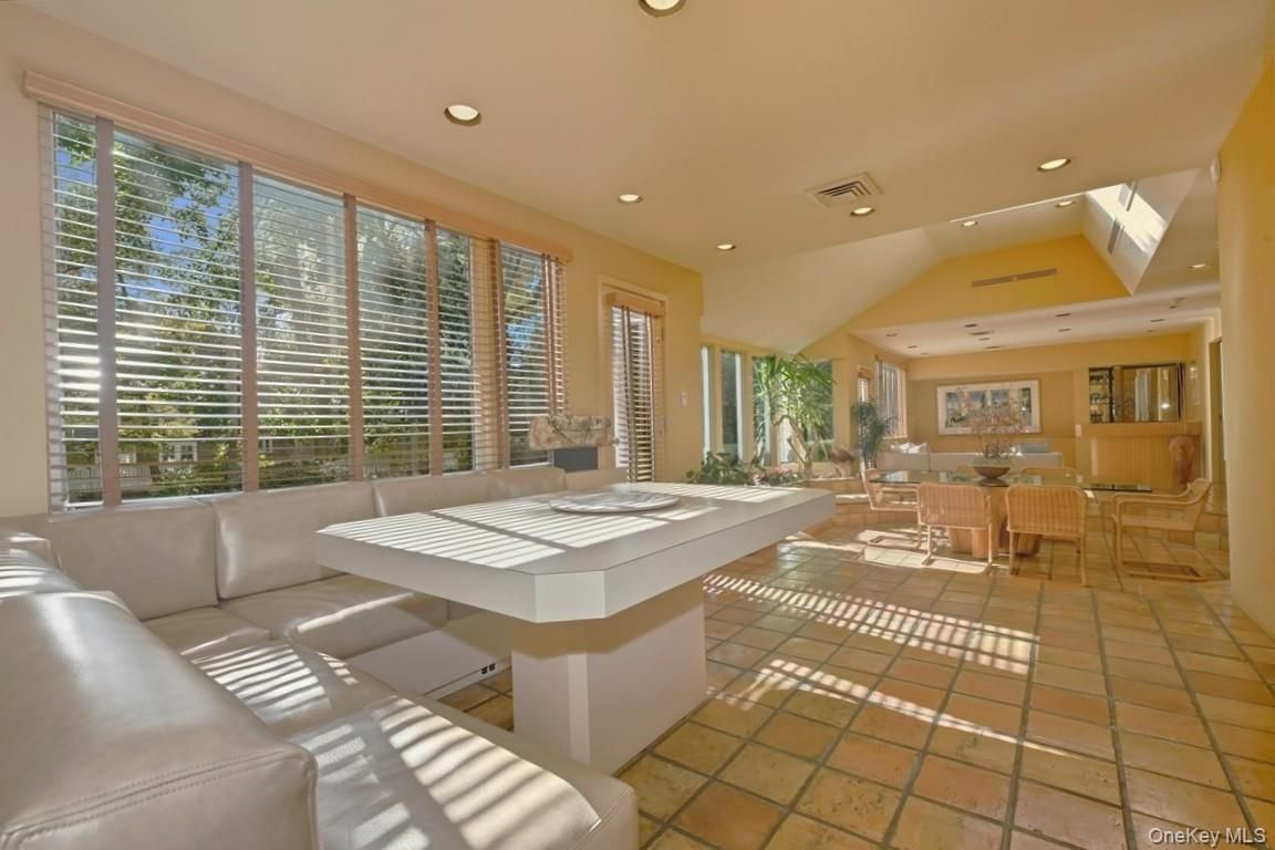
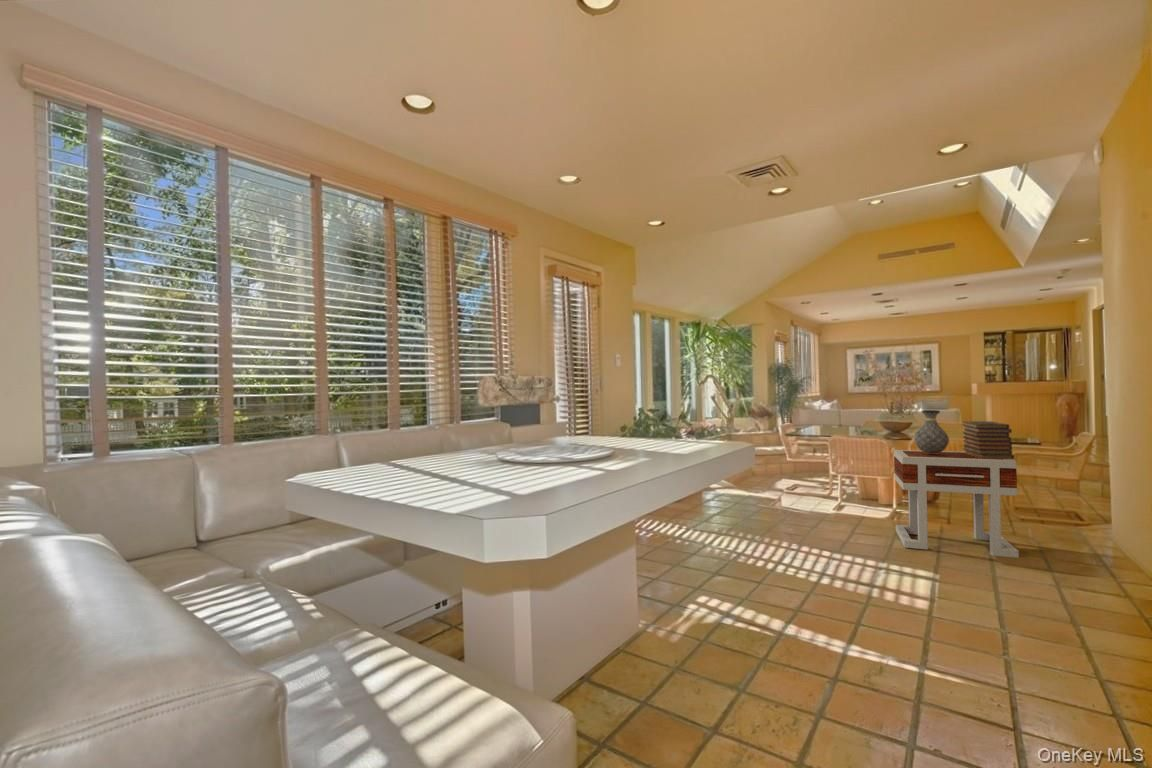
+ side table [893,449,1020,559]
+ vase [913,409,950,454]
+ book stack [961,420,1015,460]
